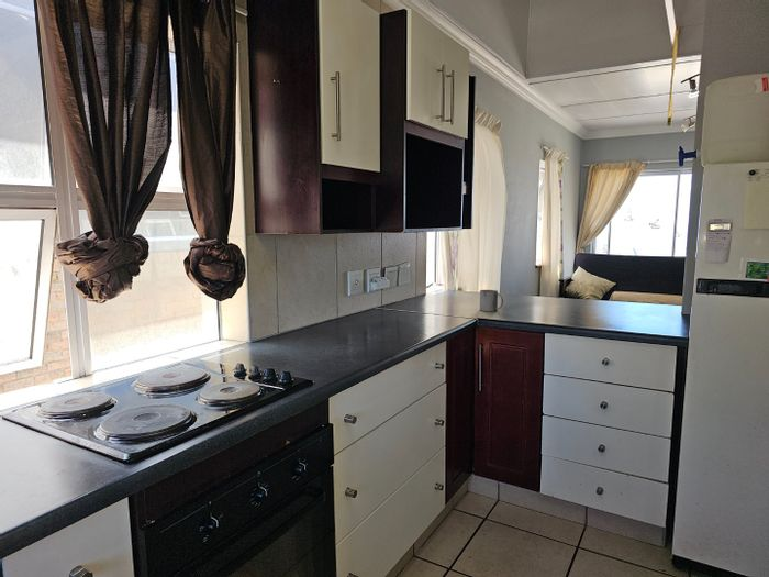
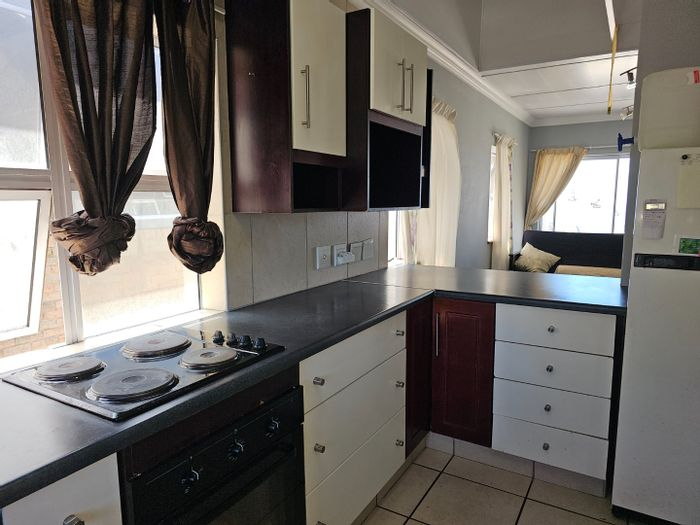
- mug [479,289,504,312]
